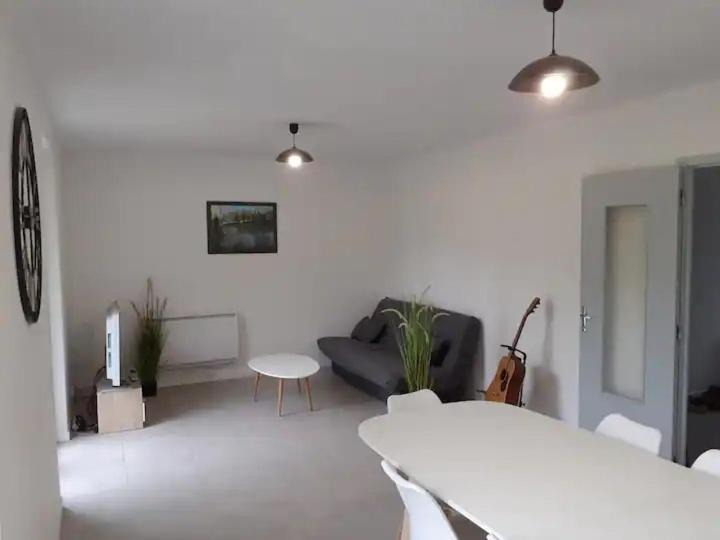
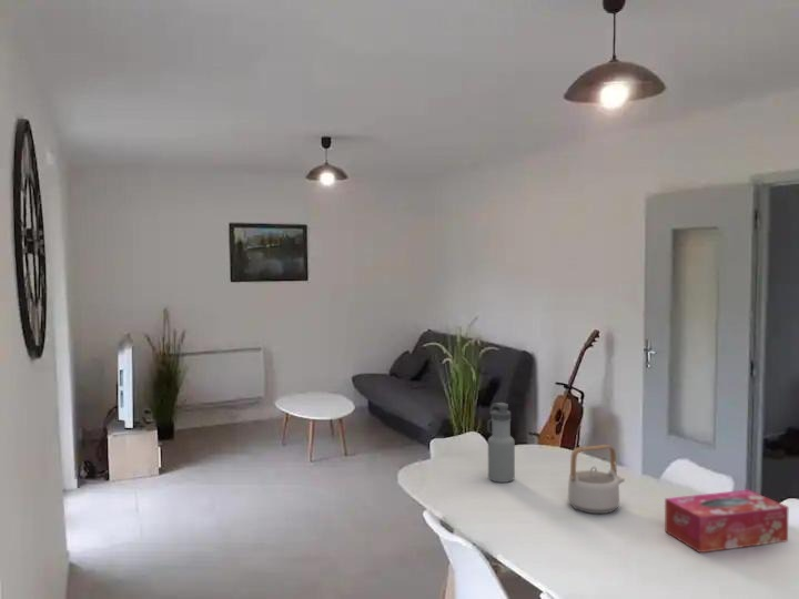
+ water bottle [486,402,516,484]
+ teapot [567,444,626,515]
+ tissue box [664,489,790,554]
